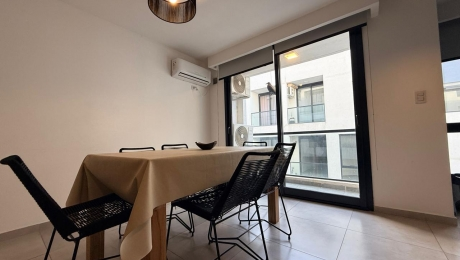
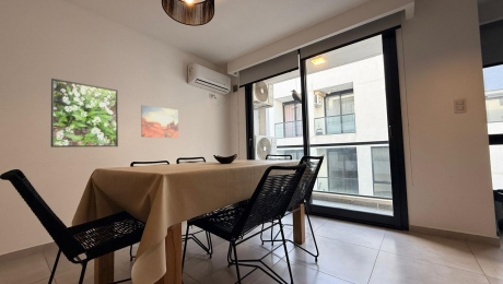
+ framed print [50,78,119,149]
+ wall art [140,104,179,139]
